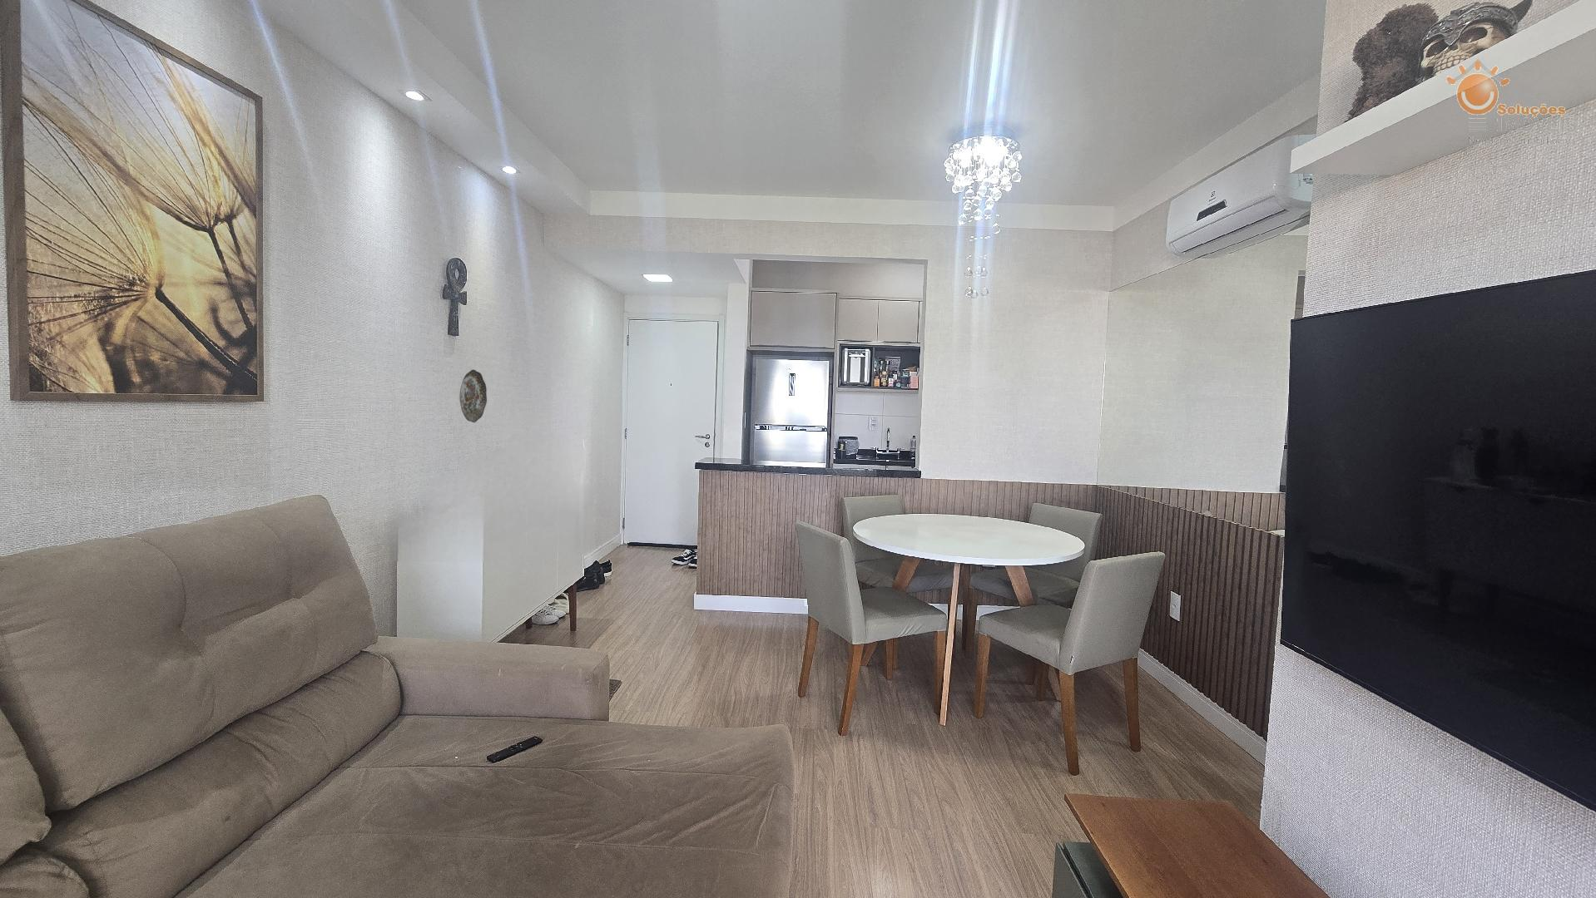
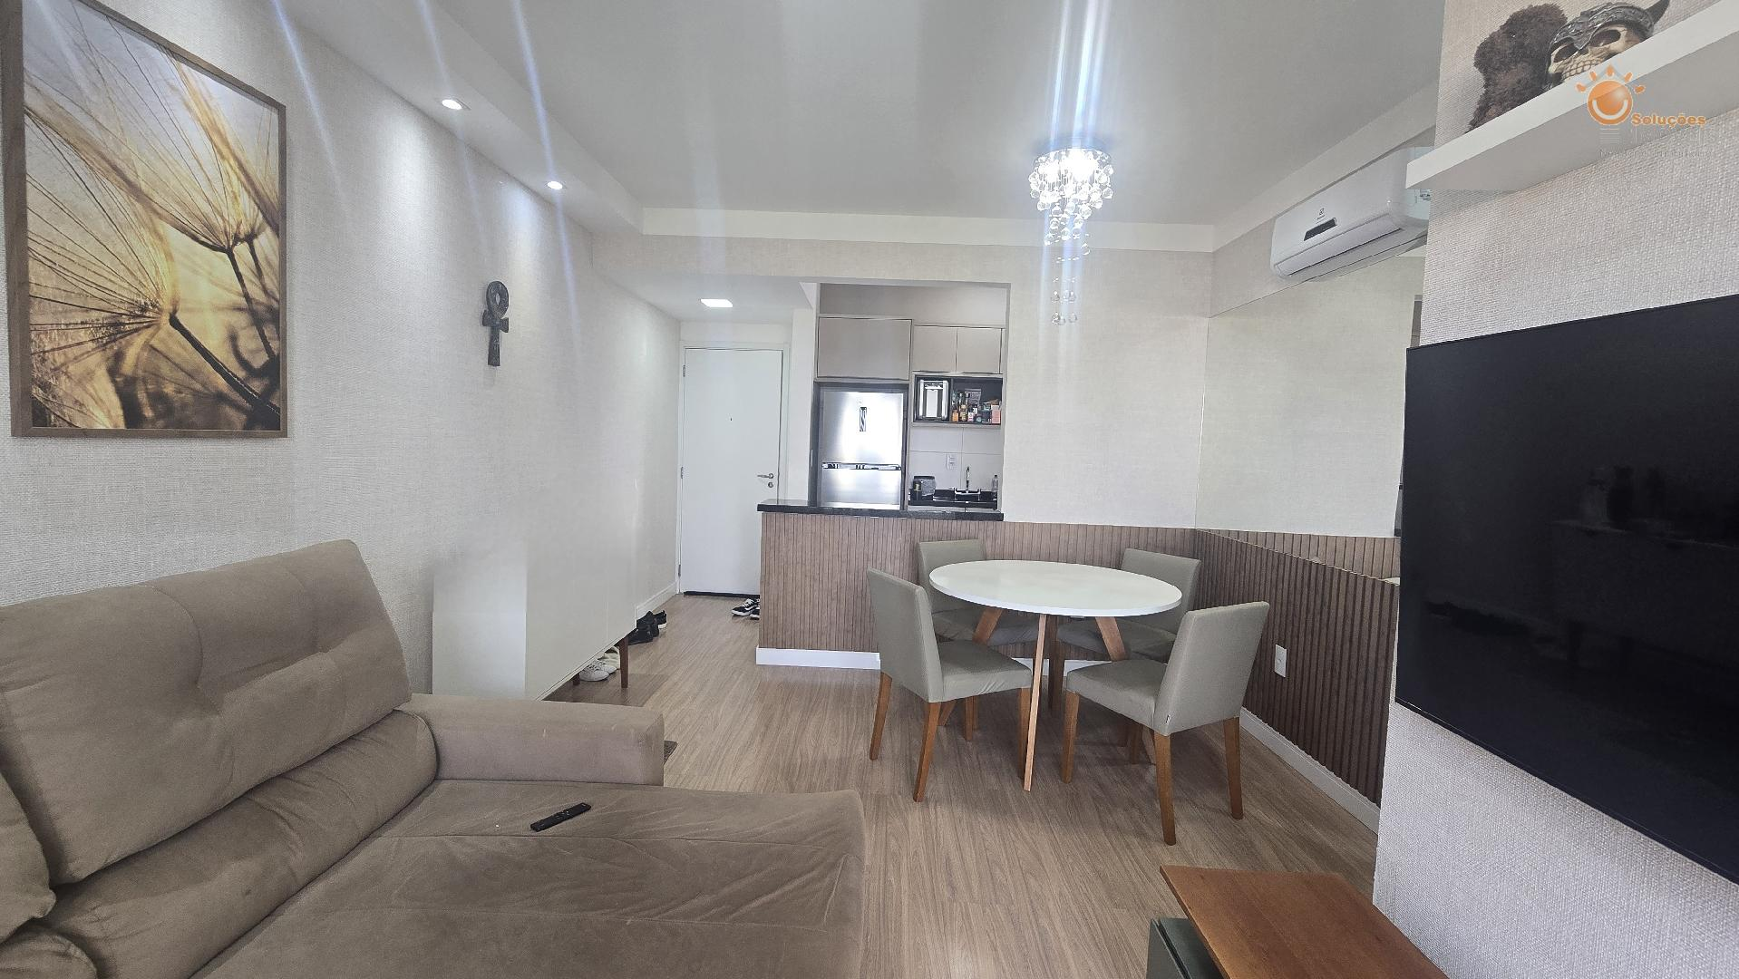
- decorative plate [458,369,488,423]
